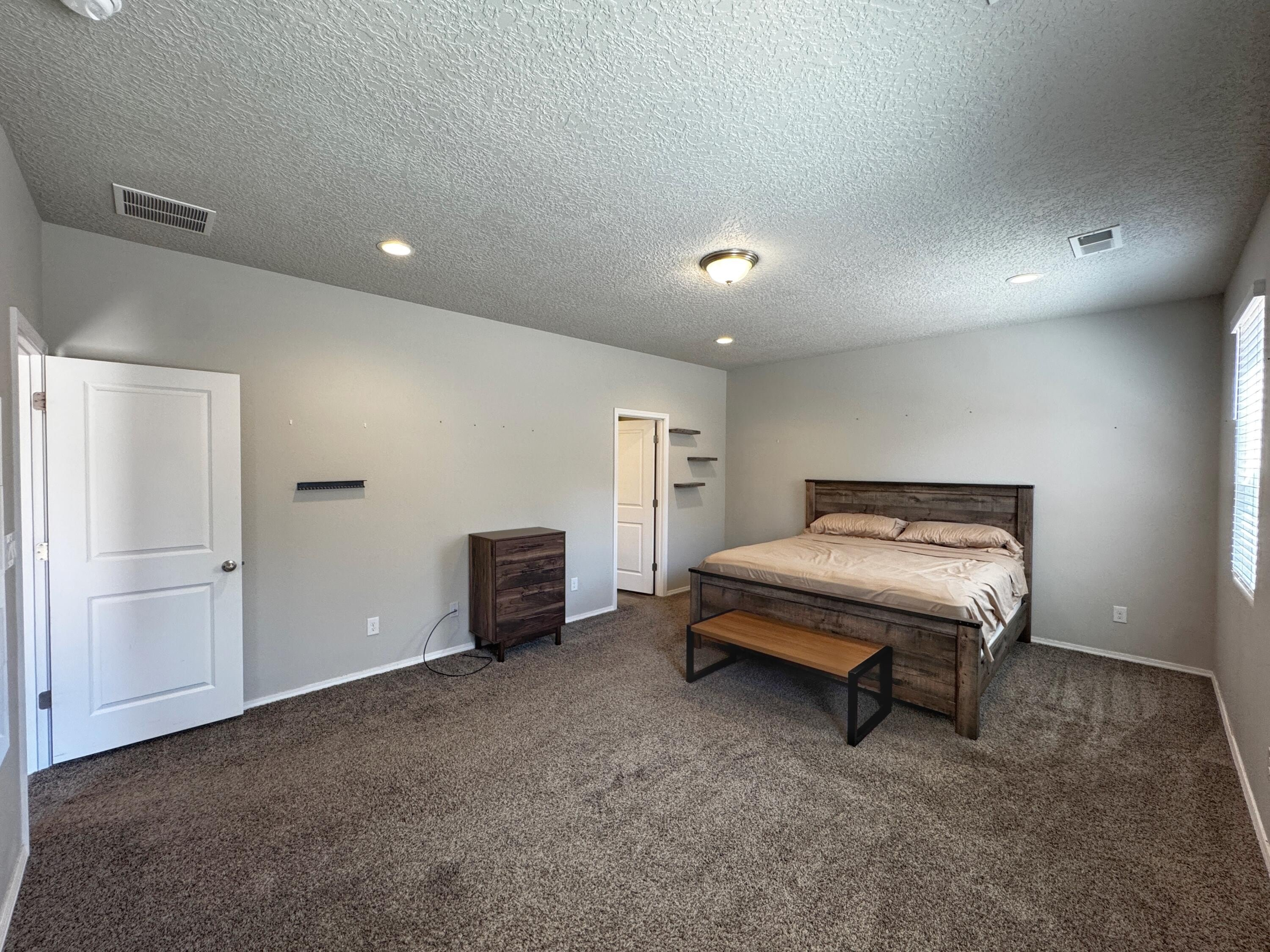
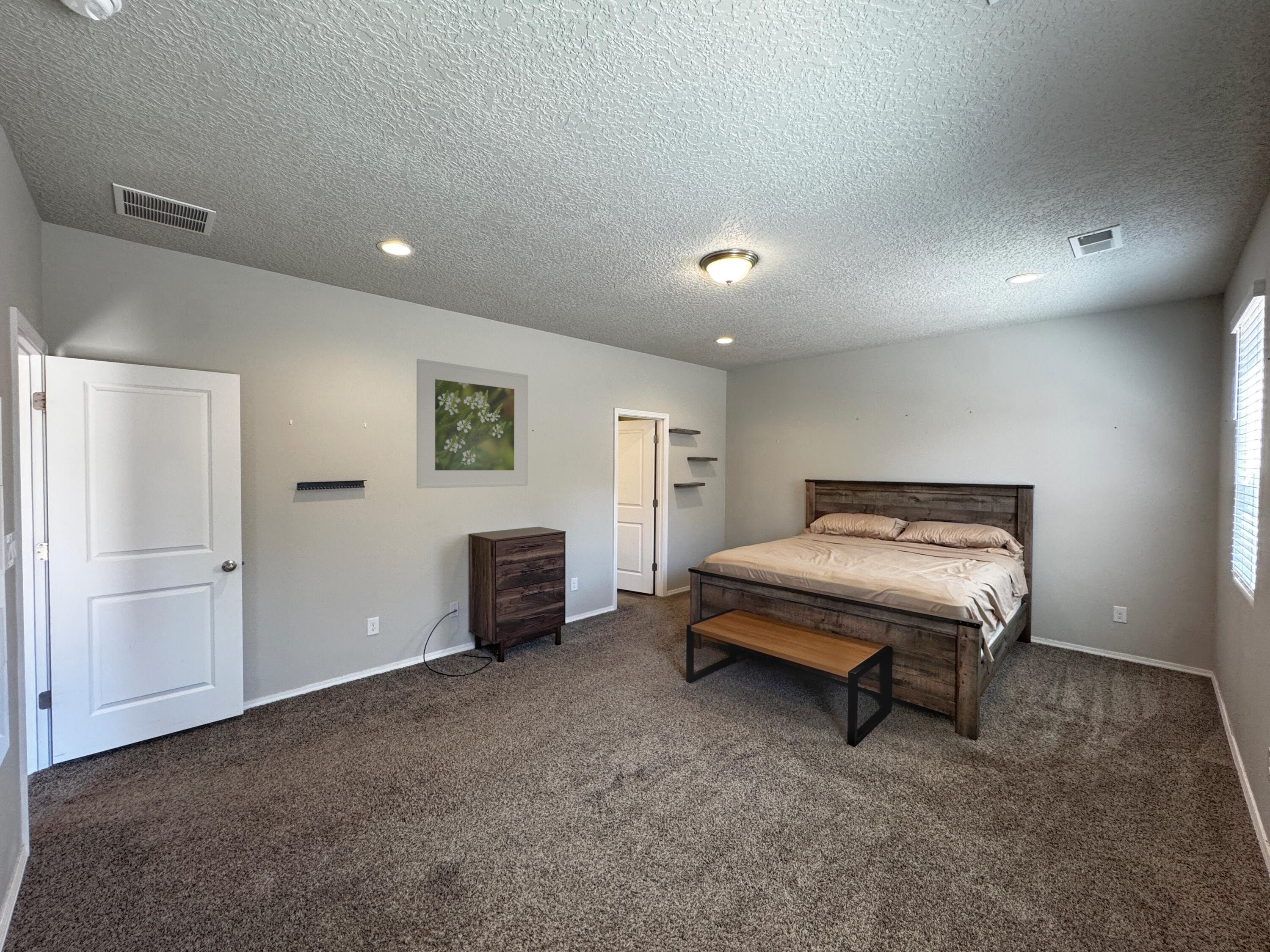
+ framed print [416,358,529,489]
